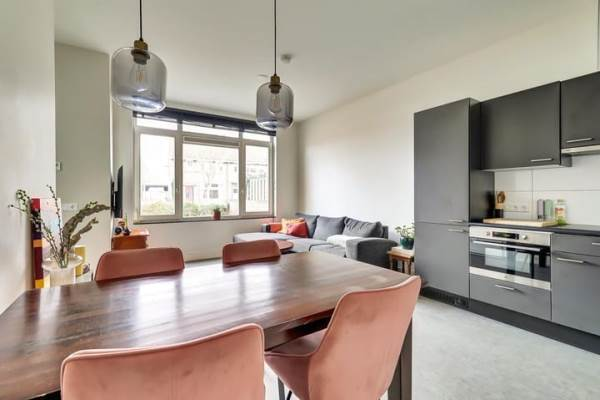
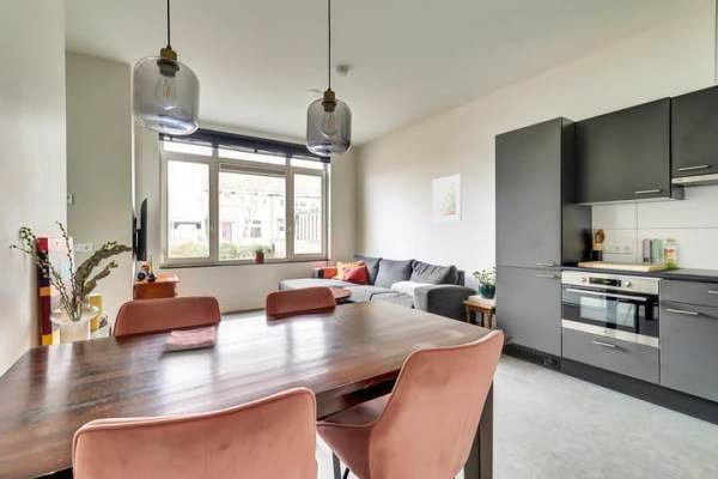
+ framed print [431,174,463,224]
+ dish towel [162,326,218,353]
